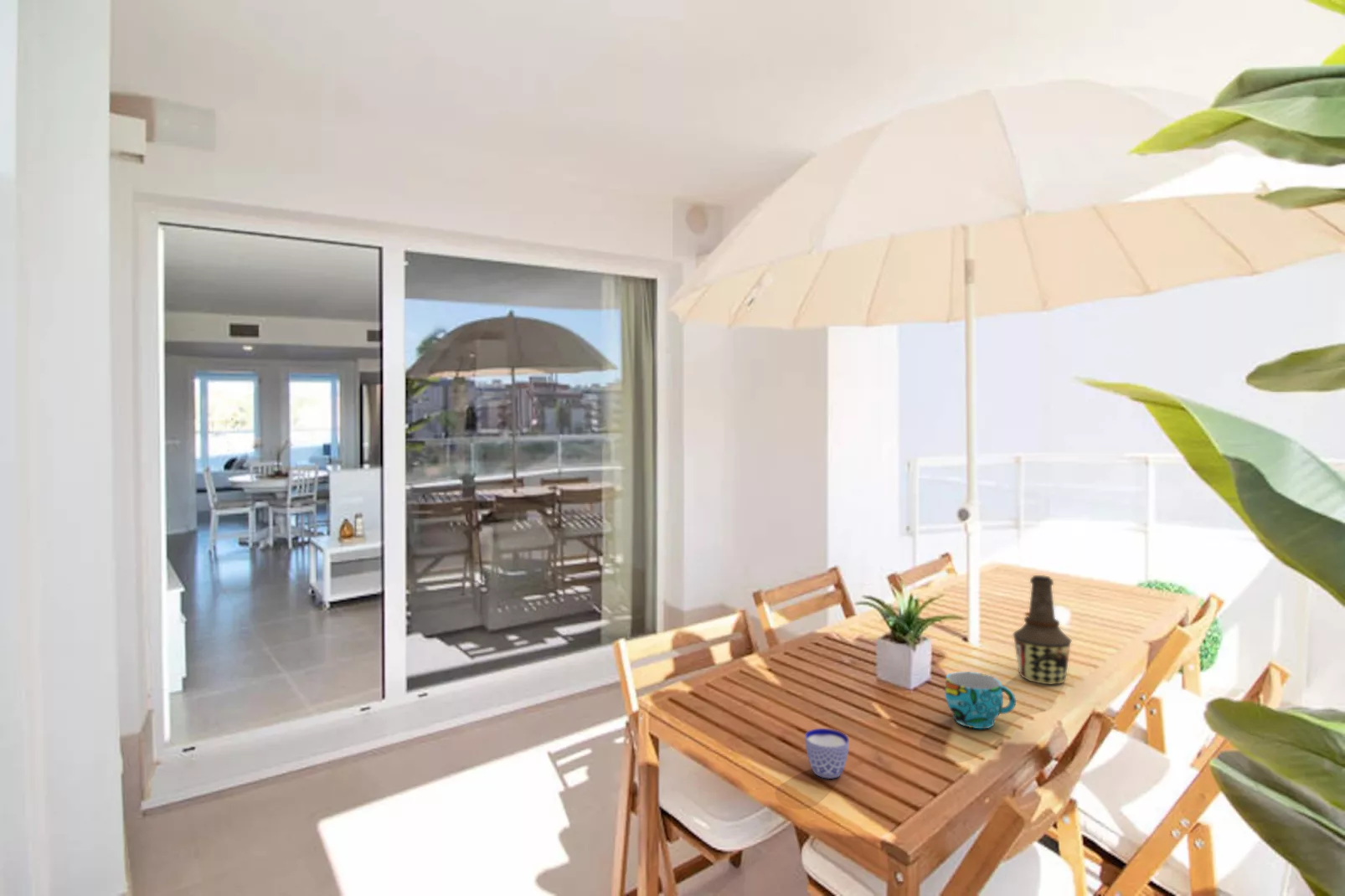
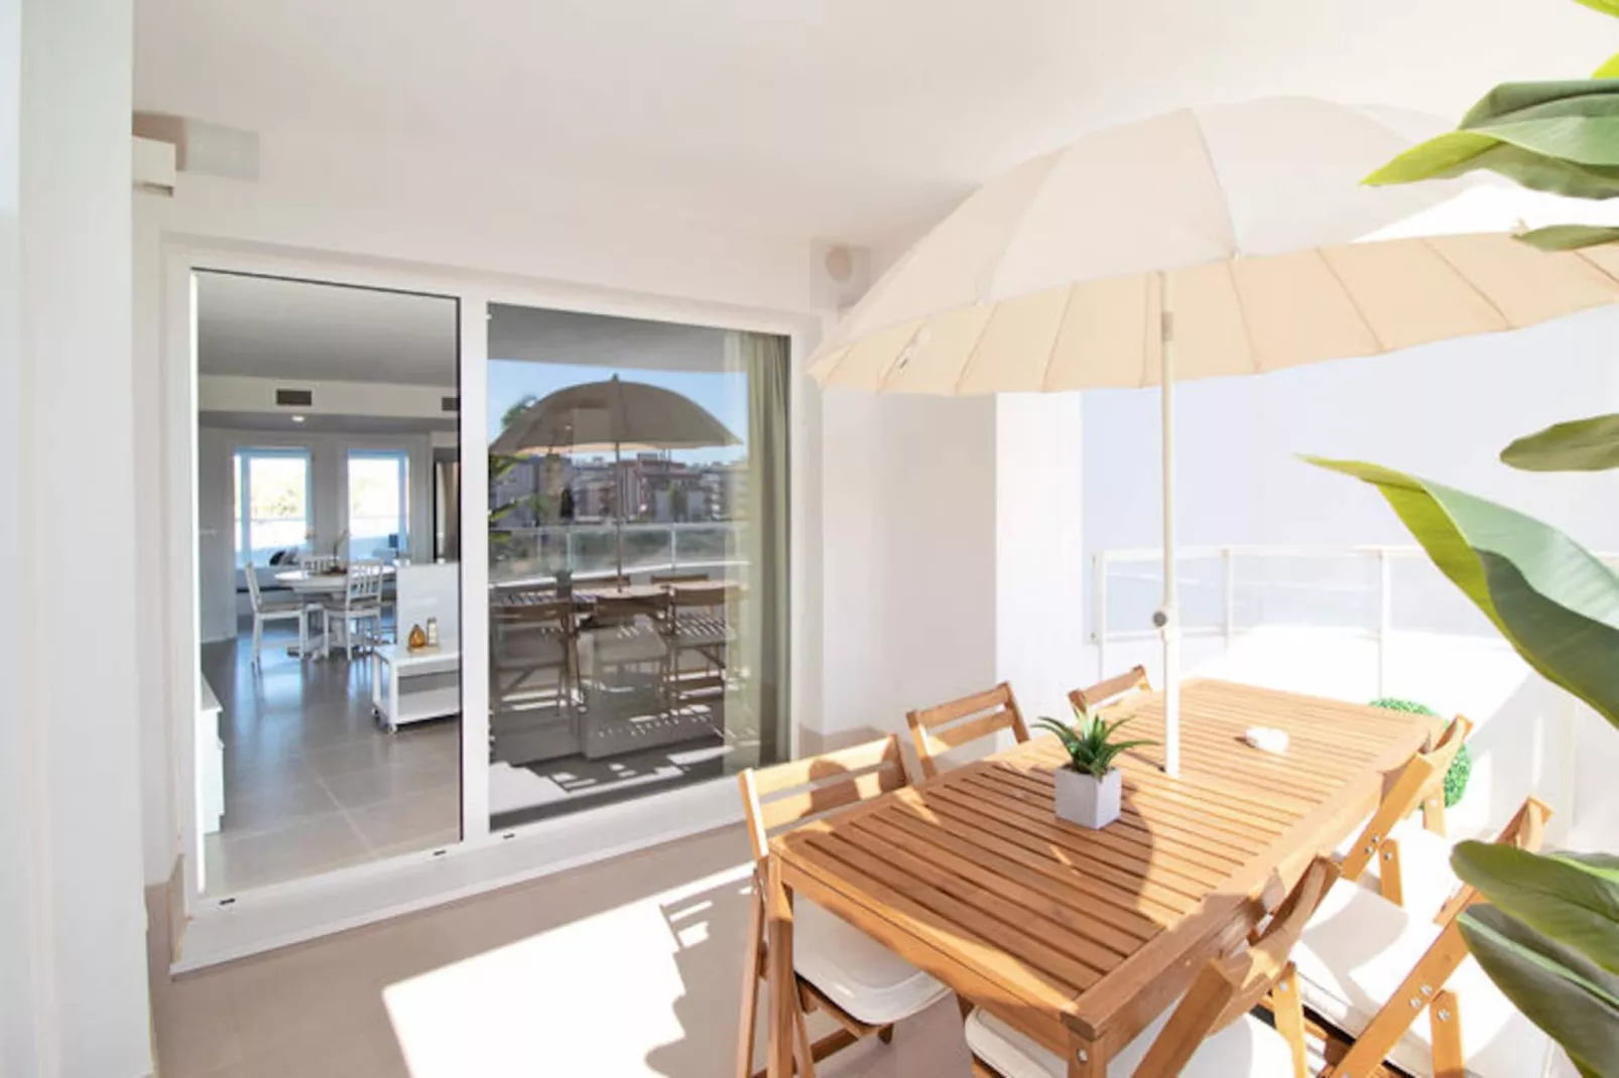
- bottle [1012,574,1073,686]
- cup [804,728,850,780]
- cup [944,671,1017,729]
